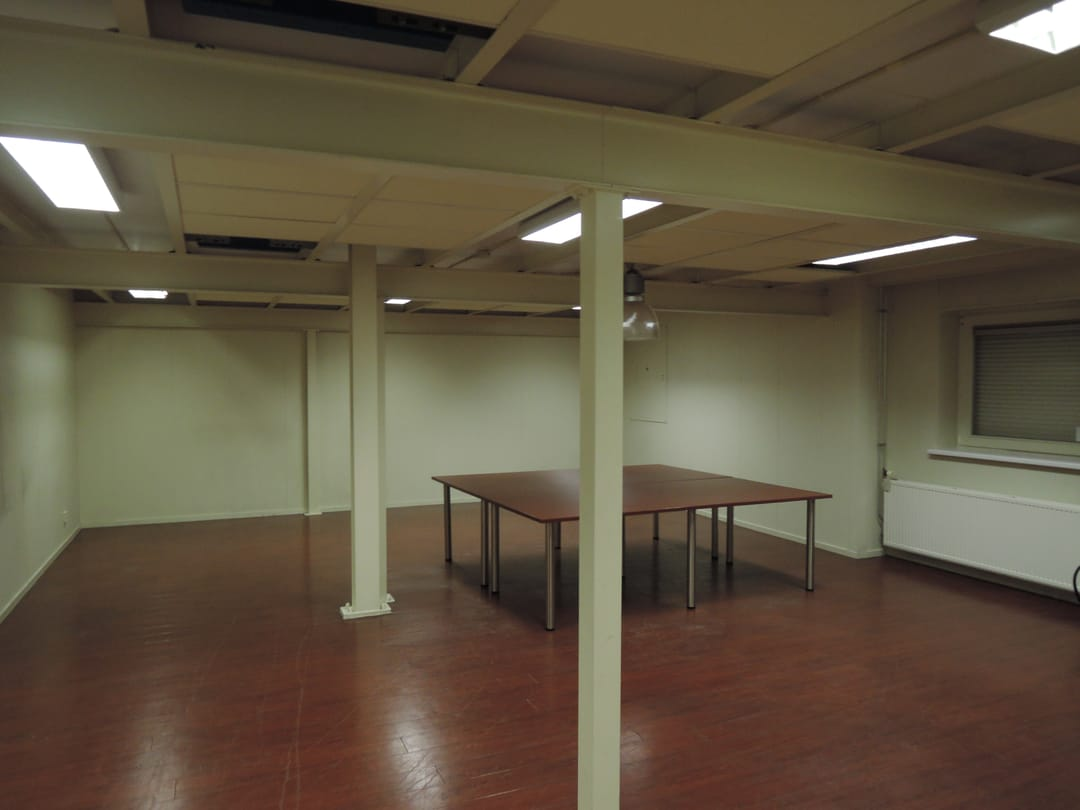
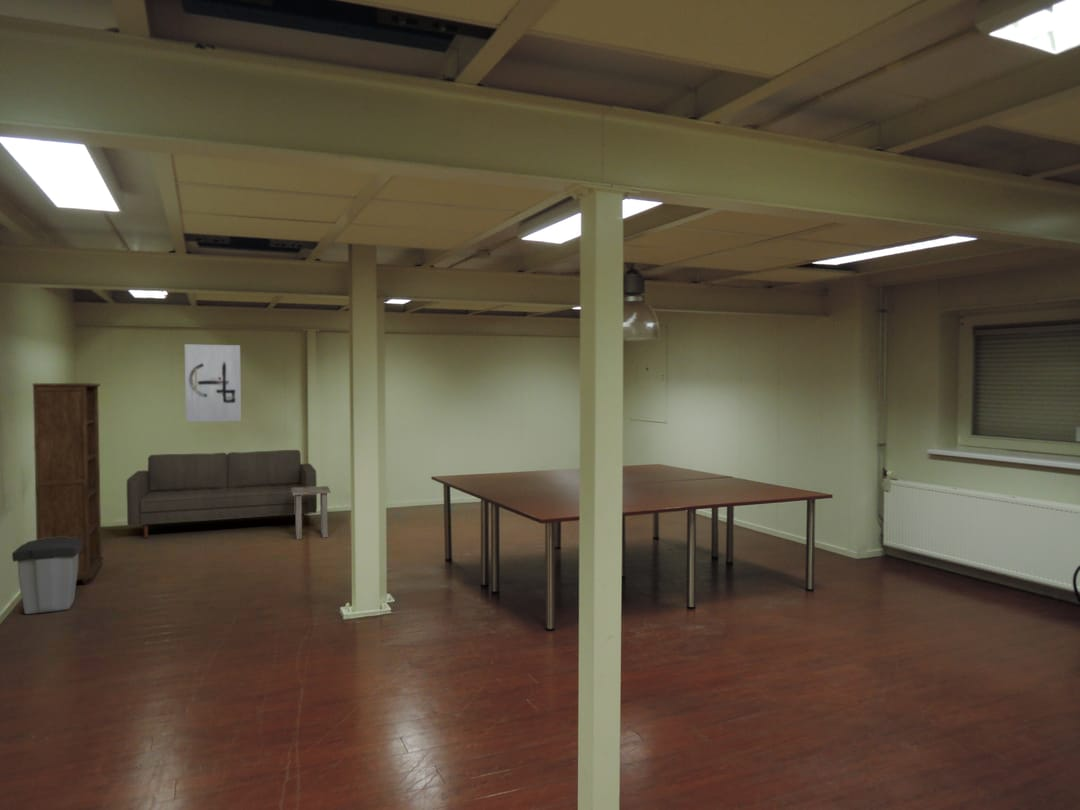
+ trash can [11,537,83,615]
+ wall art [184,343,242,423]
+ bookcase [32,382,104,585]
+ side table [292,485,331,540]
+ sofa [126,449,318,539]
